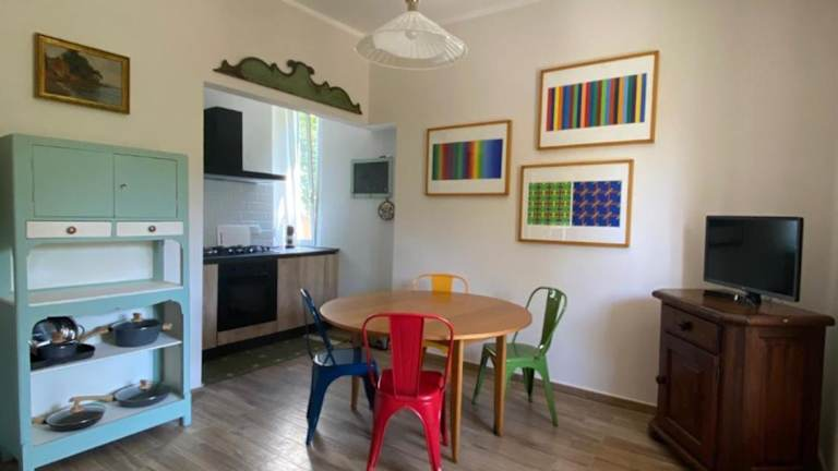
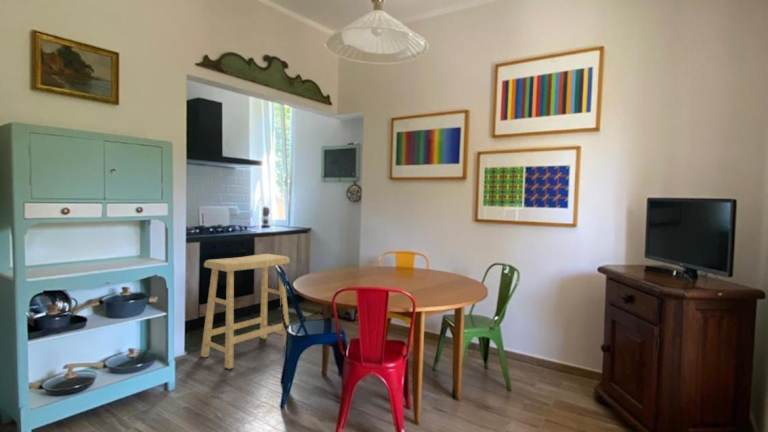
+ stool [200,253,291,370]
